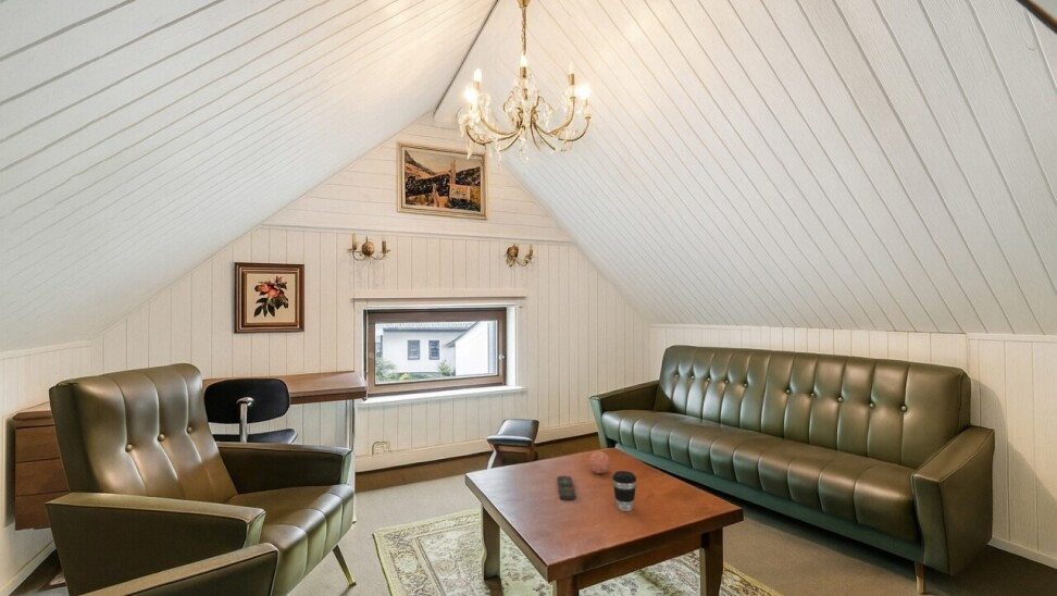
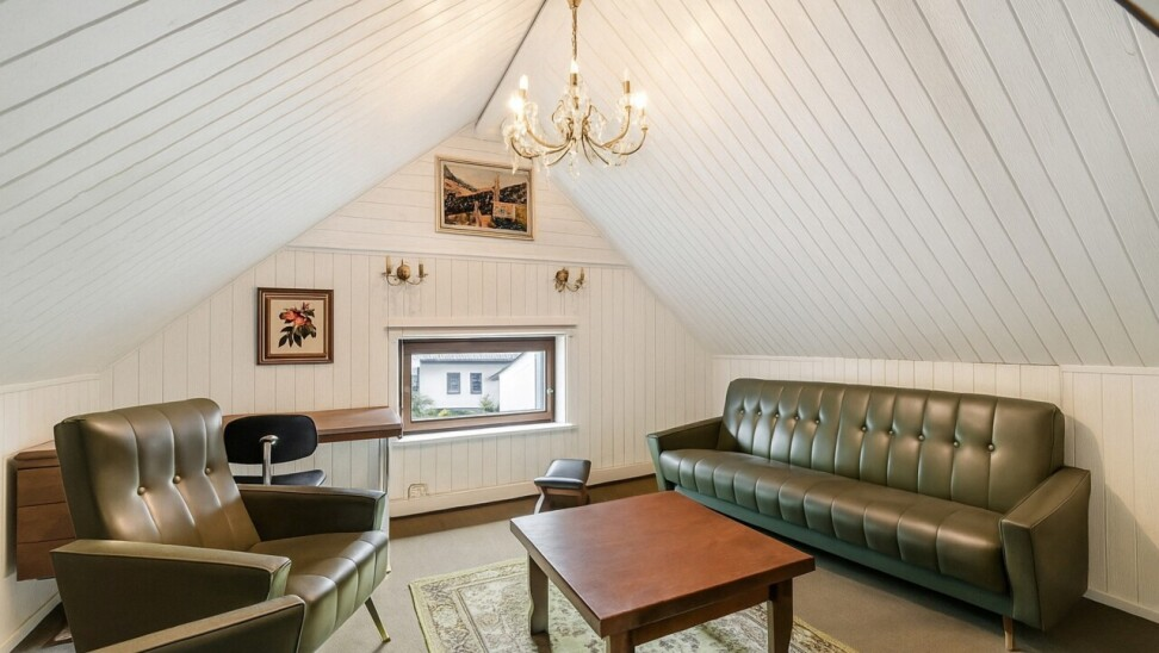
- remote control [556,475,577,501]
- decorative ball [588,450,611,474]
- coffee cup [611,470,637,512]
